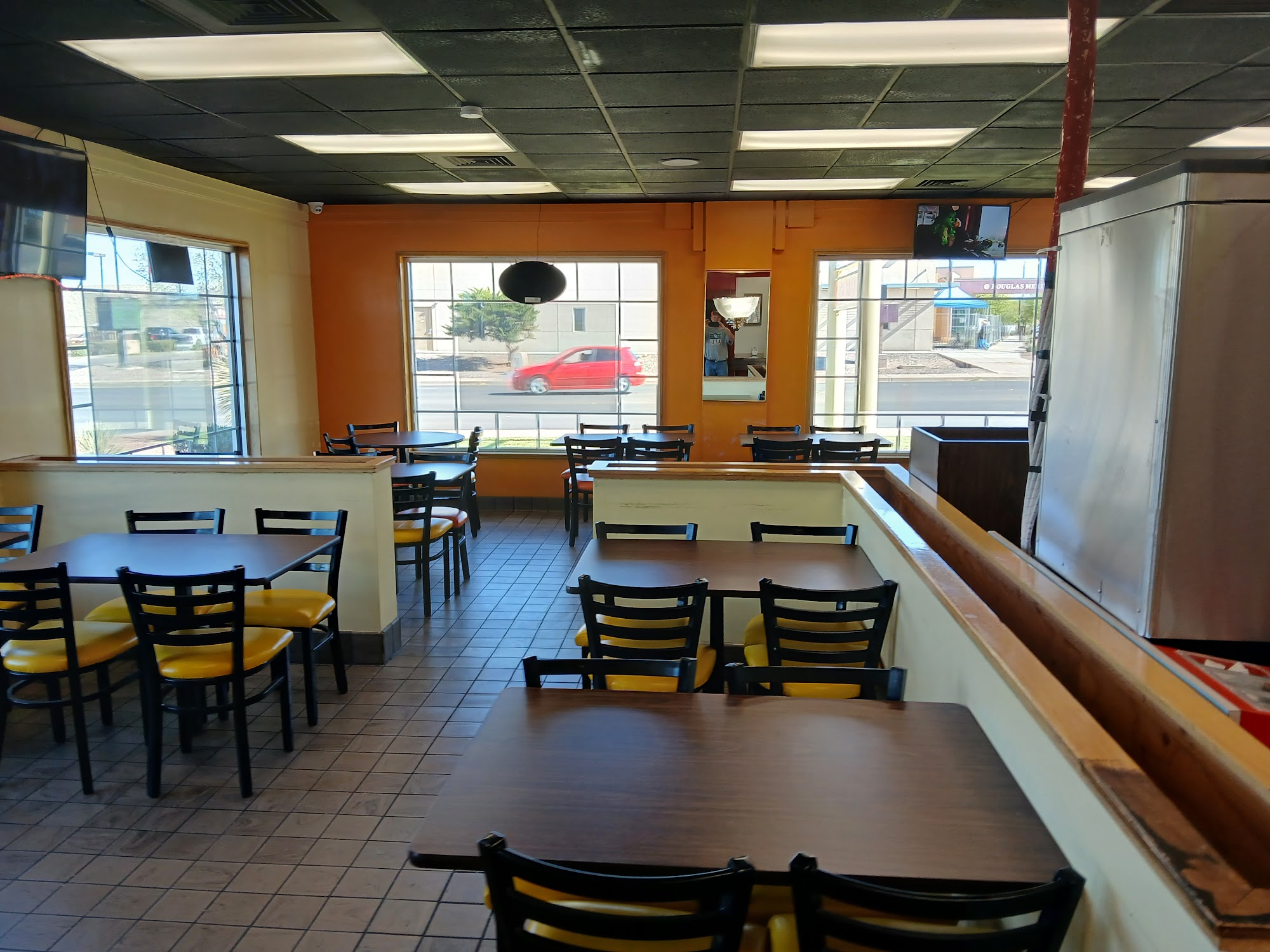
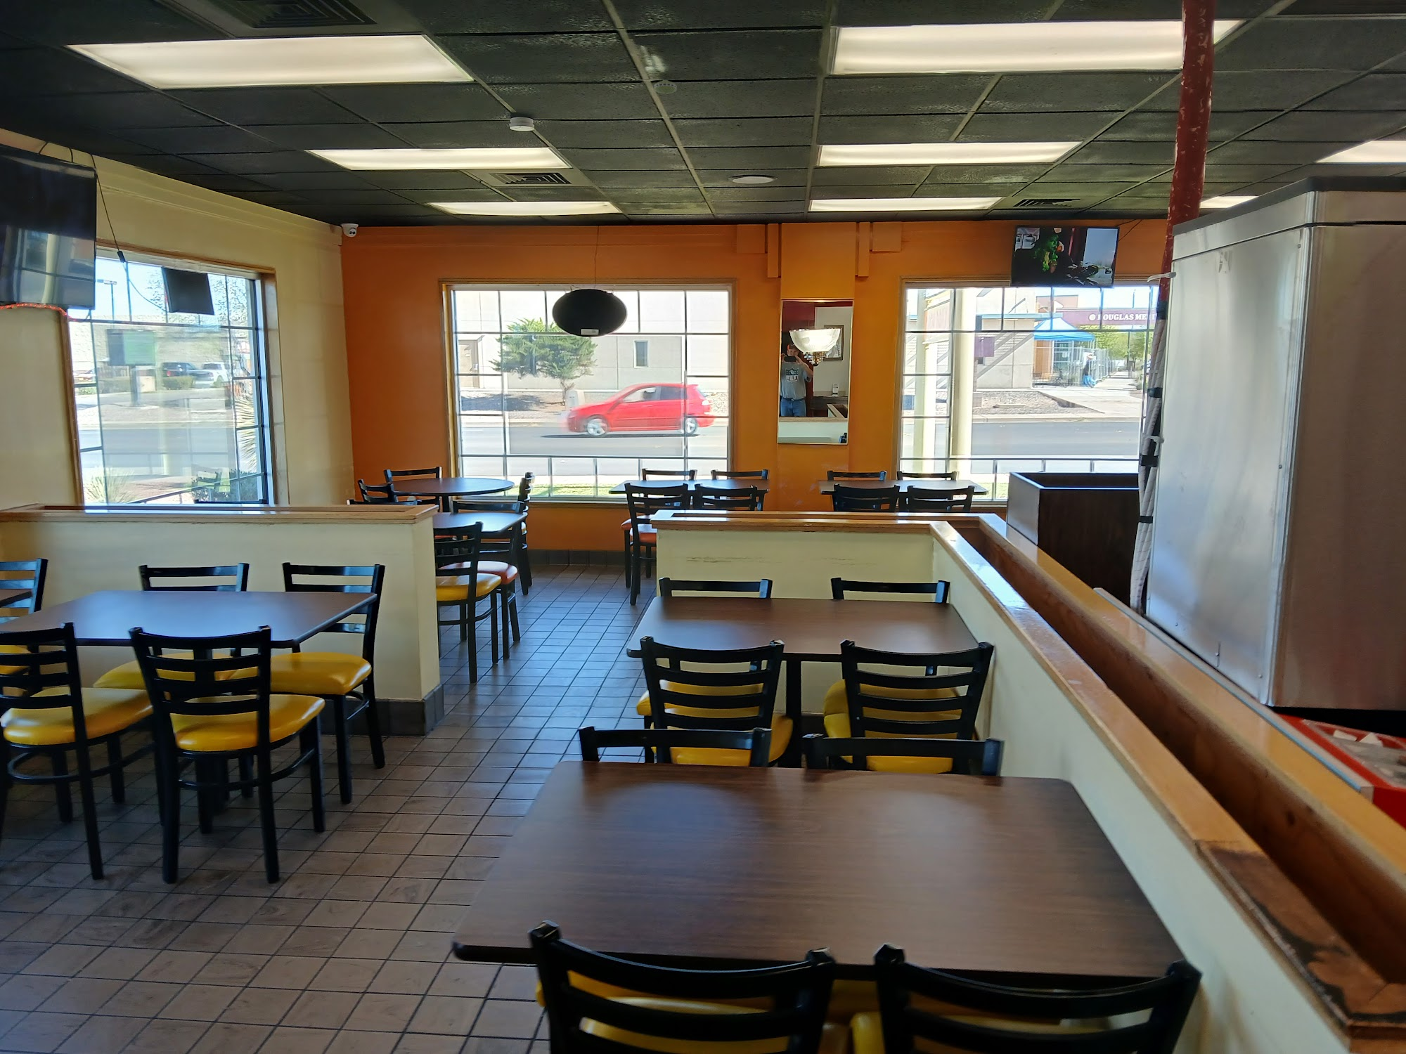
+ smoke detector [654,80,678,95]
